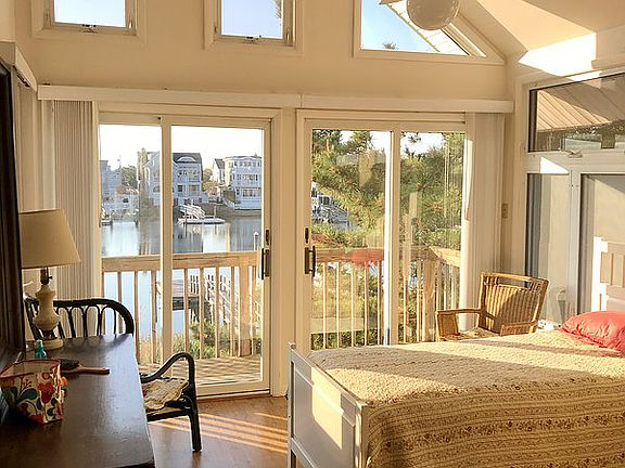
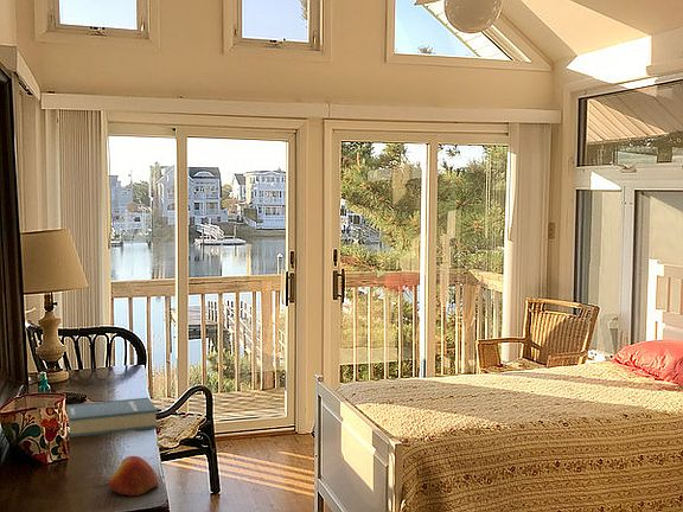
+ apple [108,455,160,497]
+ hardback book [65,397,159,439]
